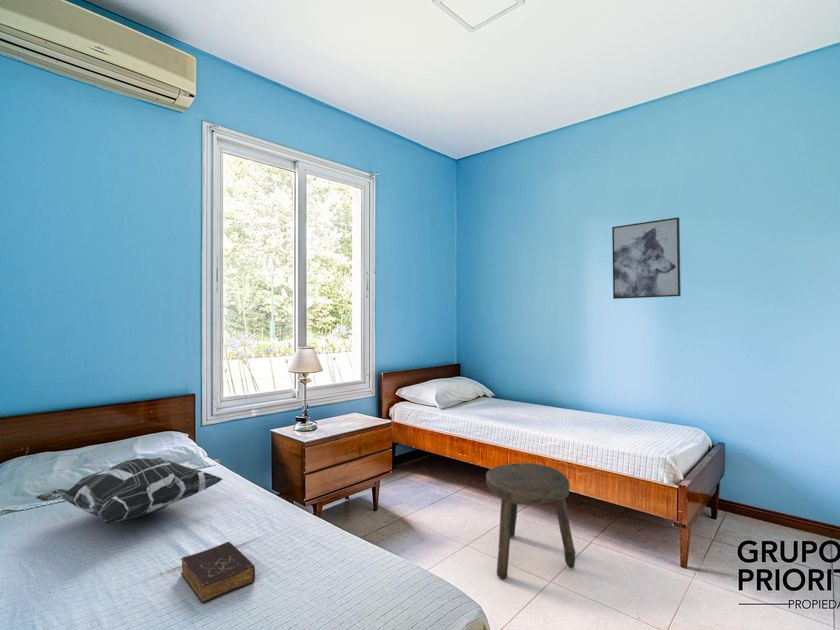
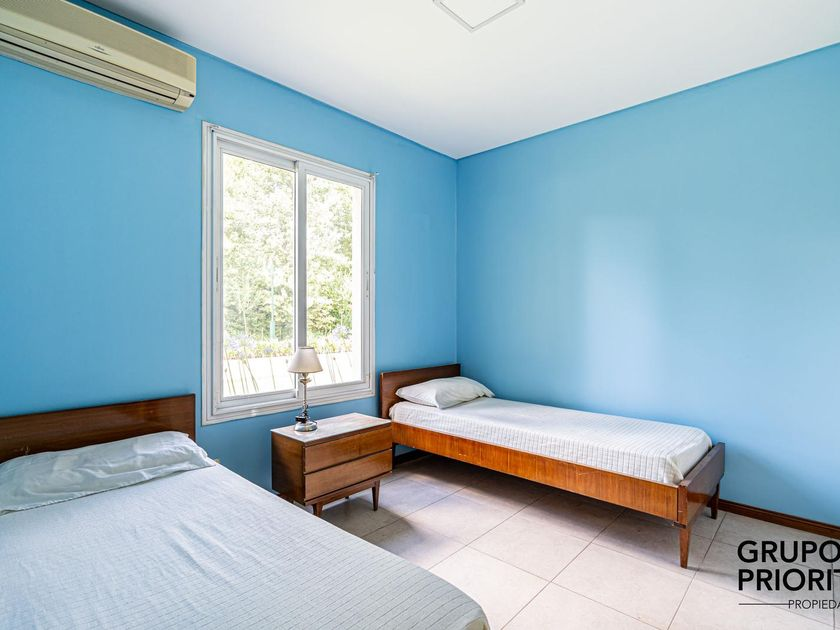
- stool [485,462,576,579]
- decorative pillow [35,457,224,524]
- wall art [611,216,682,300]
- book [180,541,256,604]
